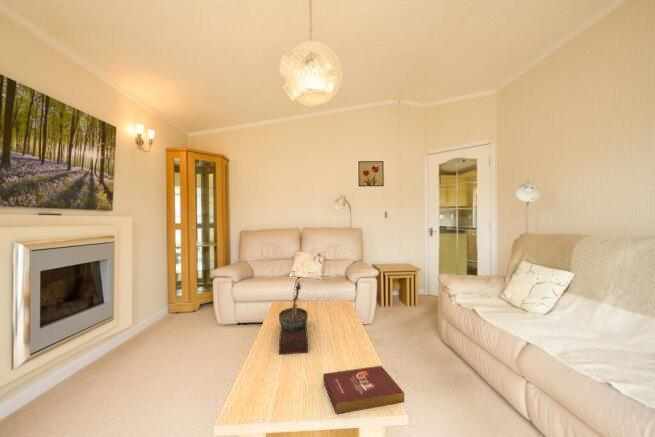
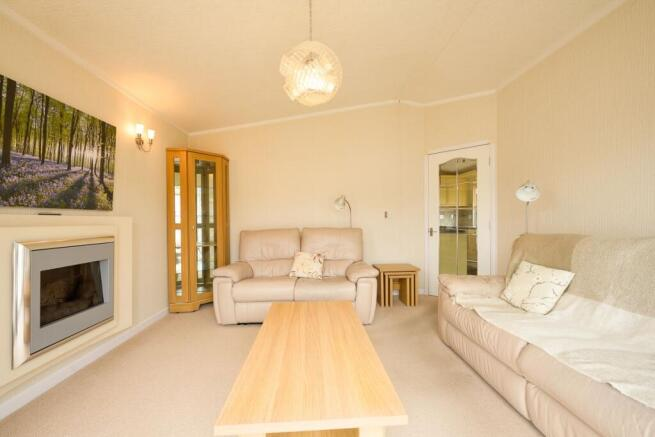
- wall art [357,160,385,187]
- book [322,365,405,415]
- bonsai tree [278,279,309,356]
